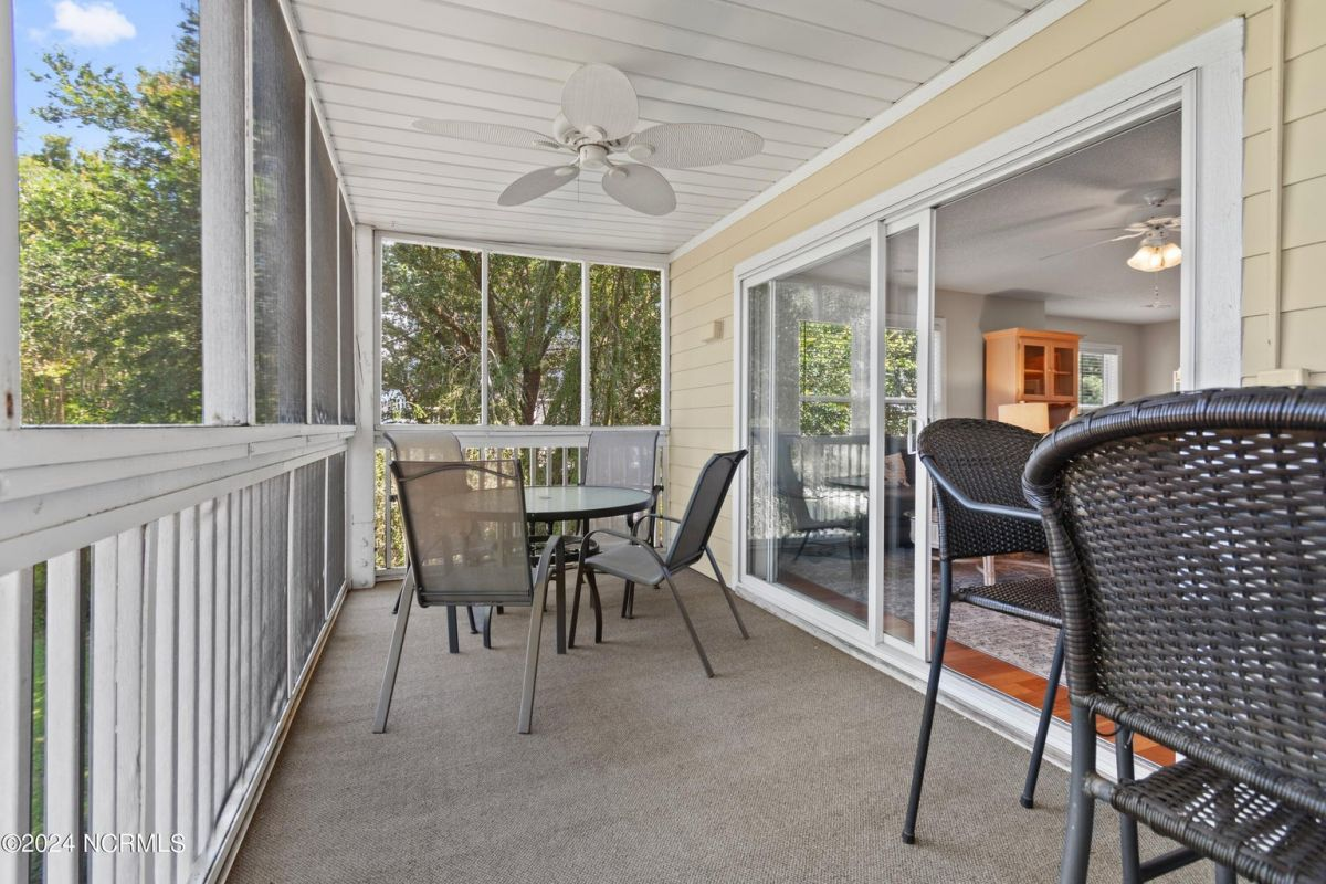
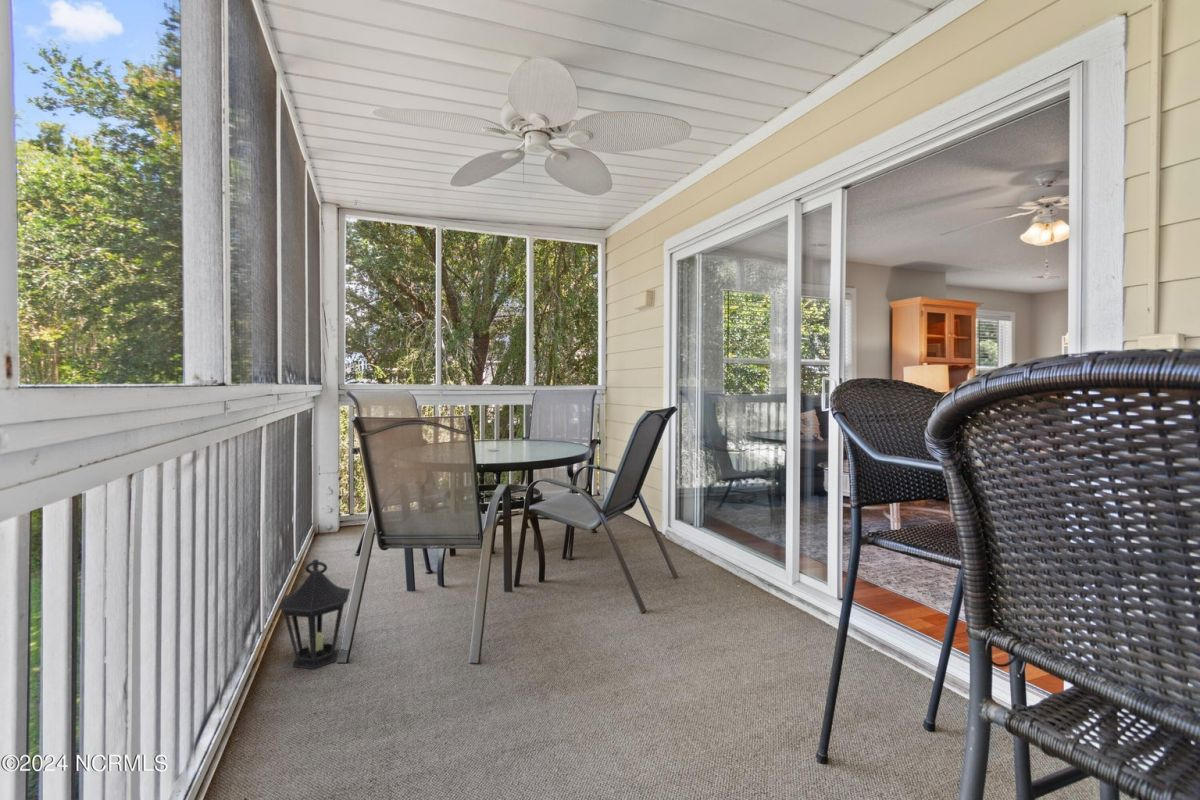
+ lantern [277,558,351,670]
